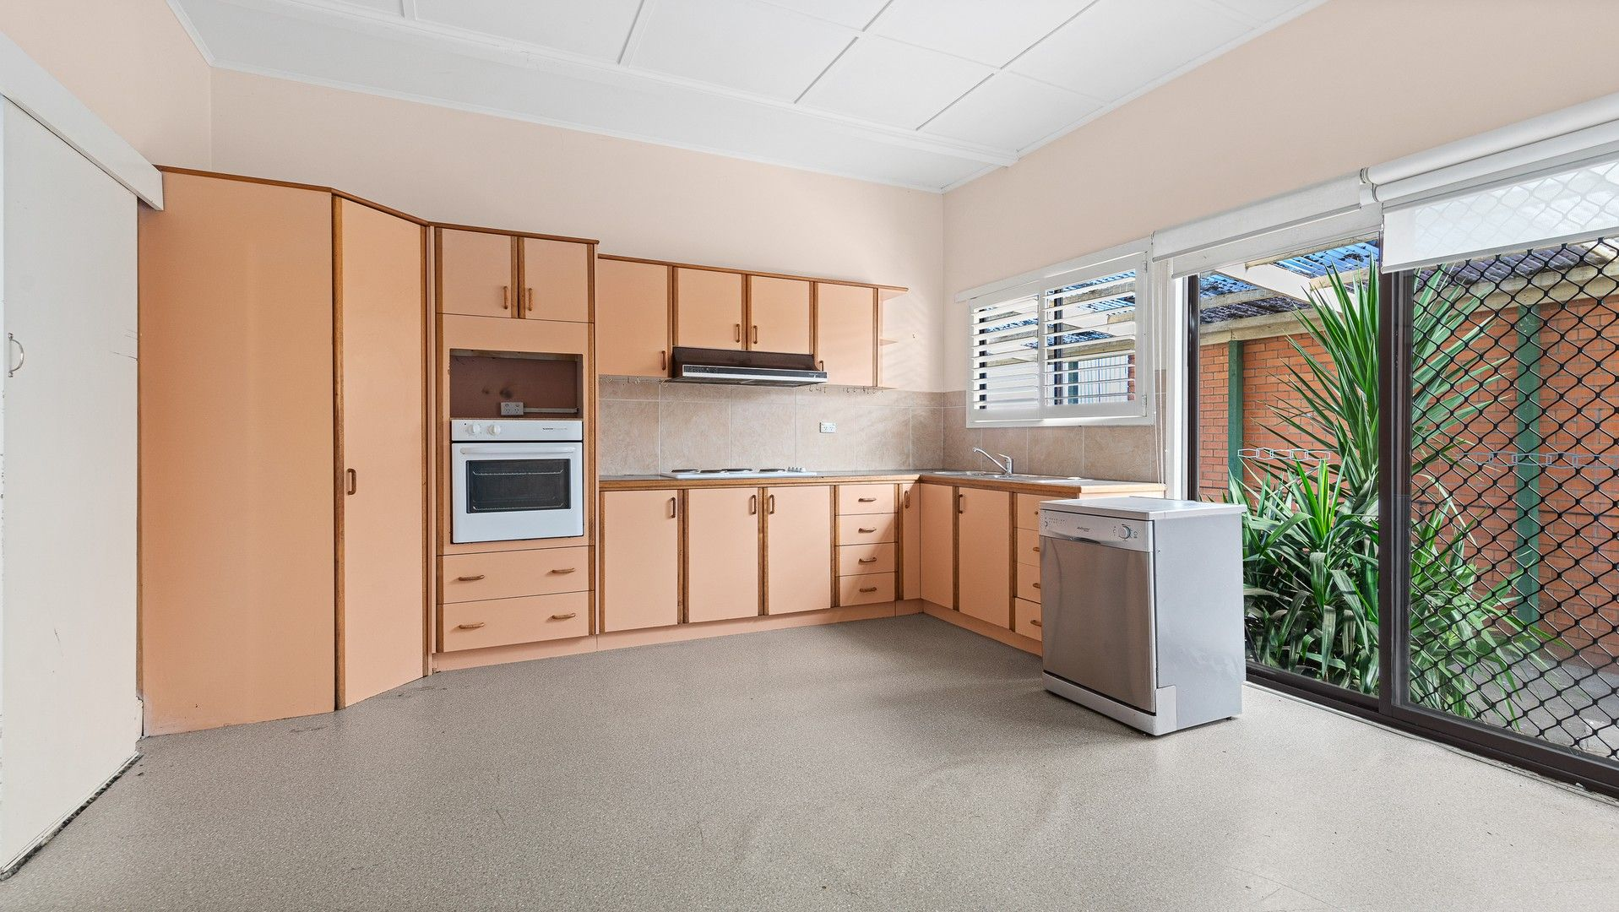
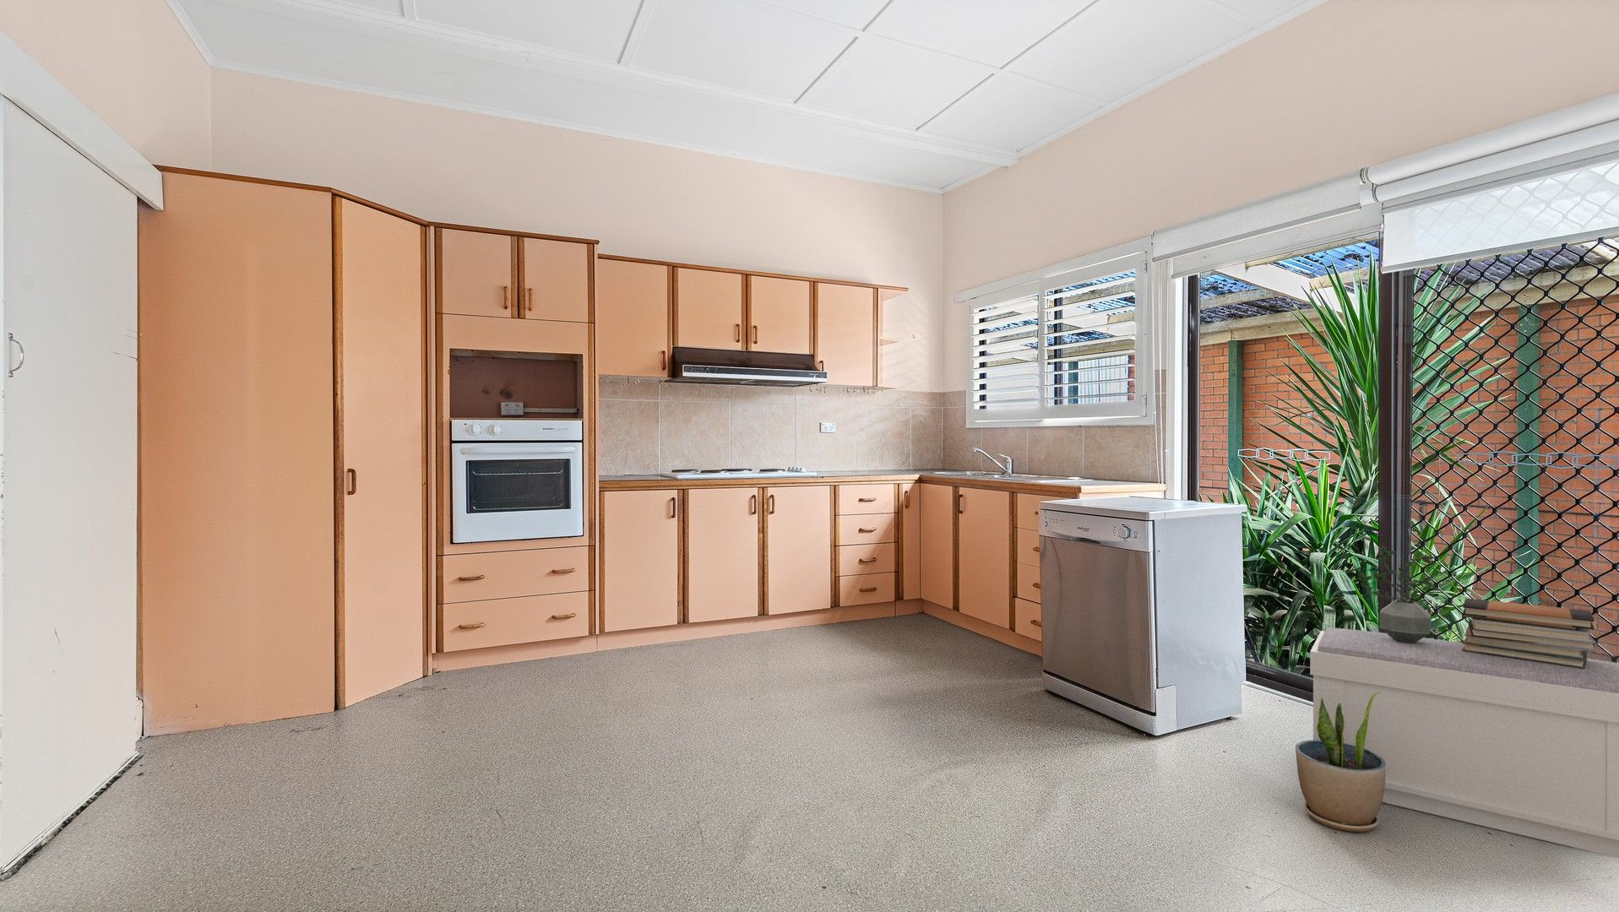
+ book stack [1461,598,1597,668]
+ bench [1309,627,1619,859]
+ potted plant [1358,545,1438,644]
+ potted plant [1294,692,1385,833]
